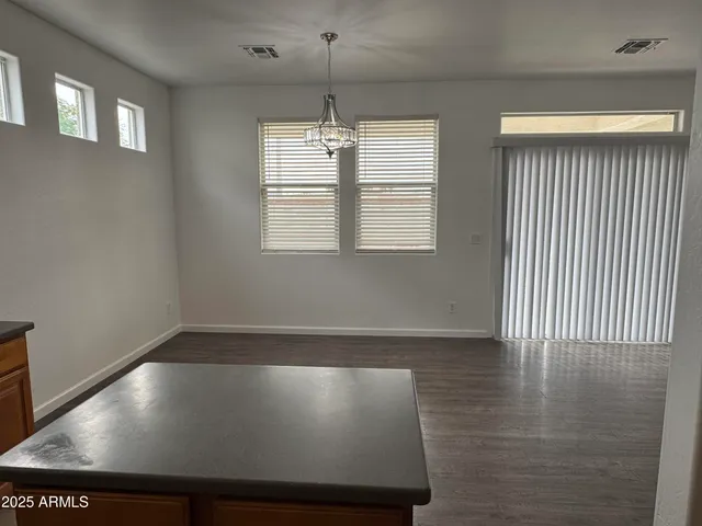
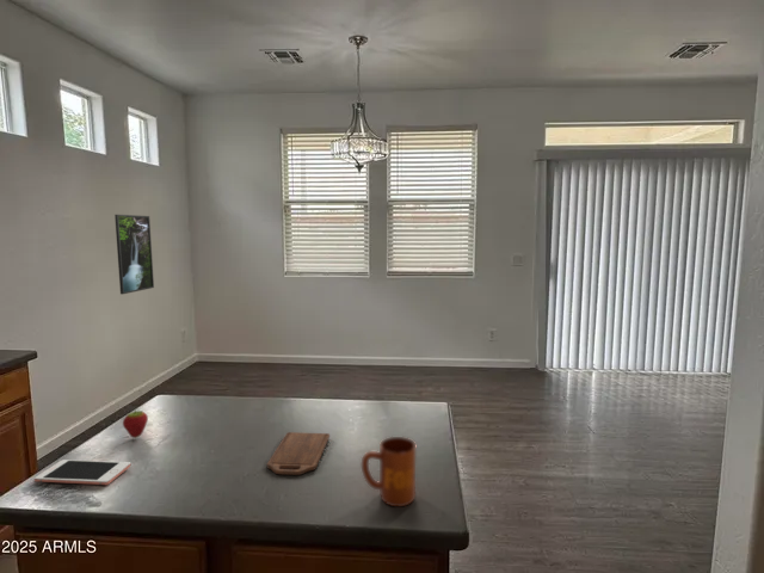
+ mug [361,436,417,507]
+ fruit [122,409,149,439]
+ cutting board [266,431,331,476]
+ cell phone [33,458,131,486]
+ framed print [113,214,155,295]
